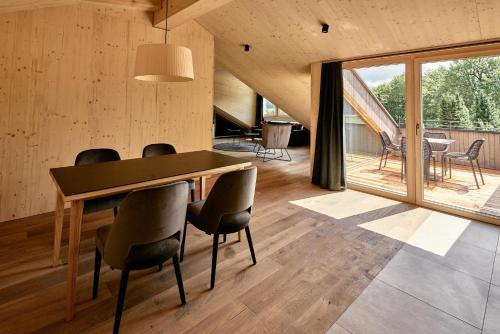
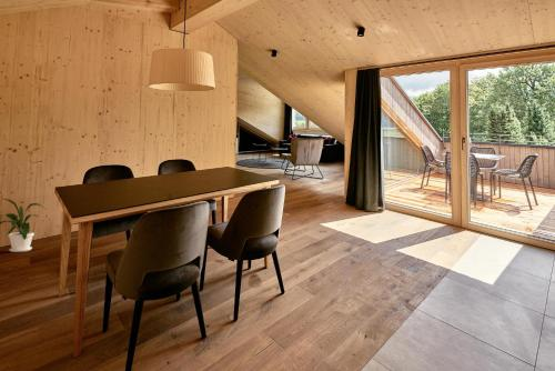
+ house plant [0,198,48,253]
